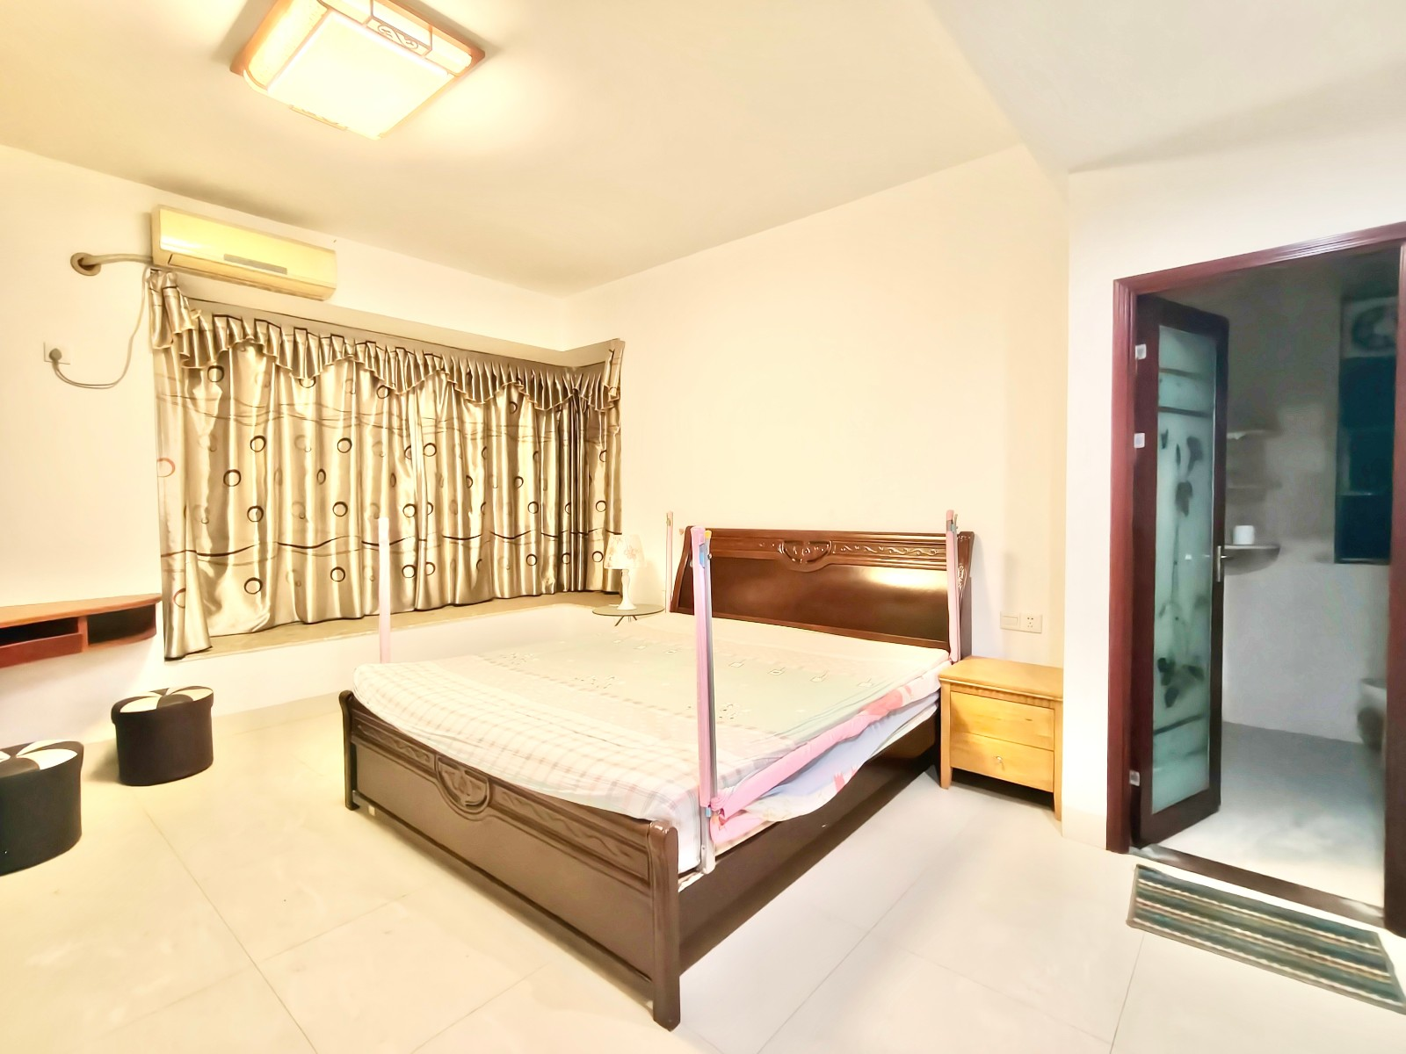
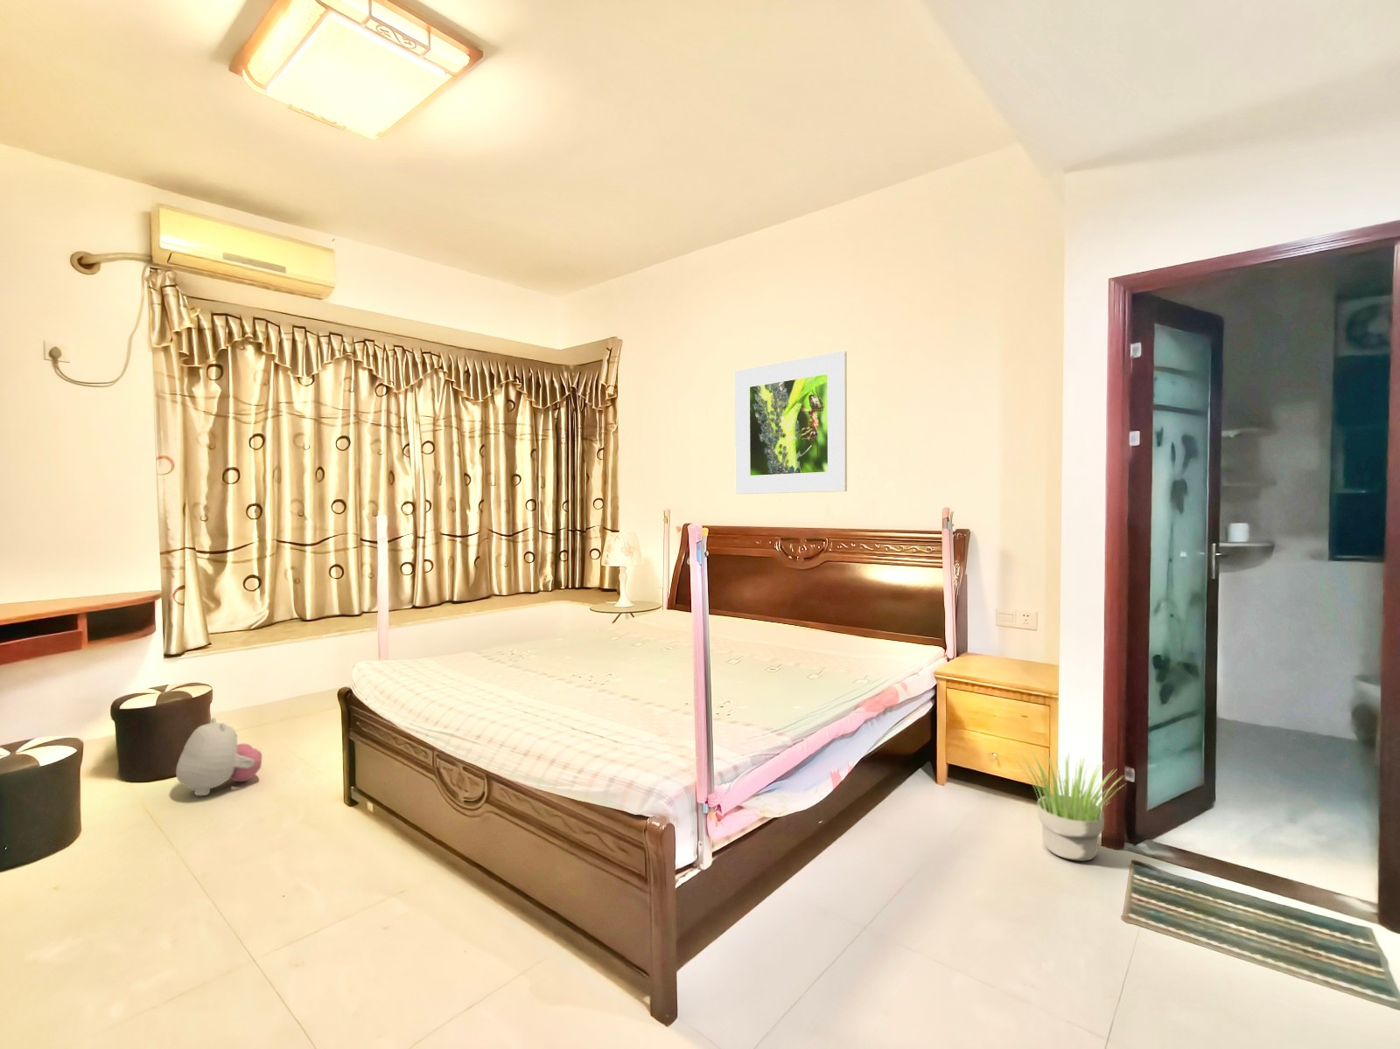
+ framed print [734,349,848,495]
+ potted plant [1016,750,1127,862]
+ plush toy [175,717,262,797]
